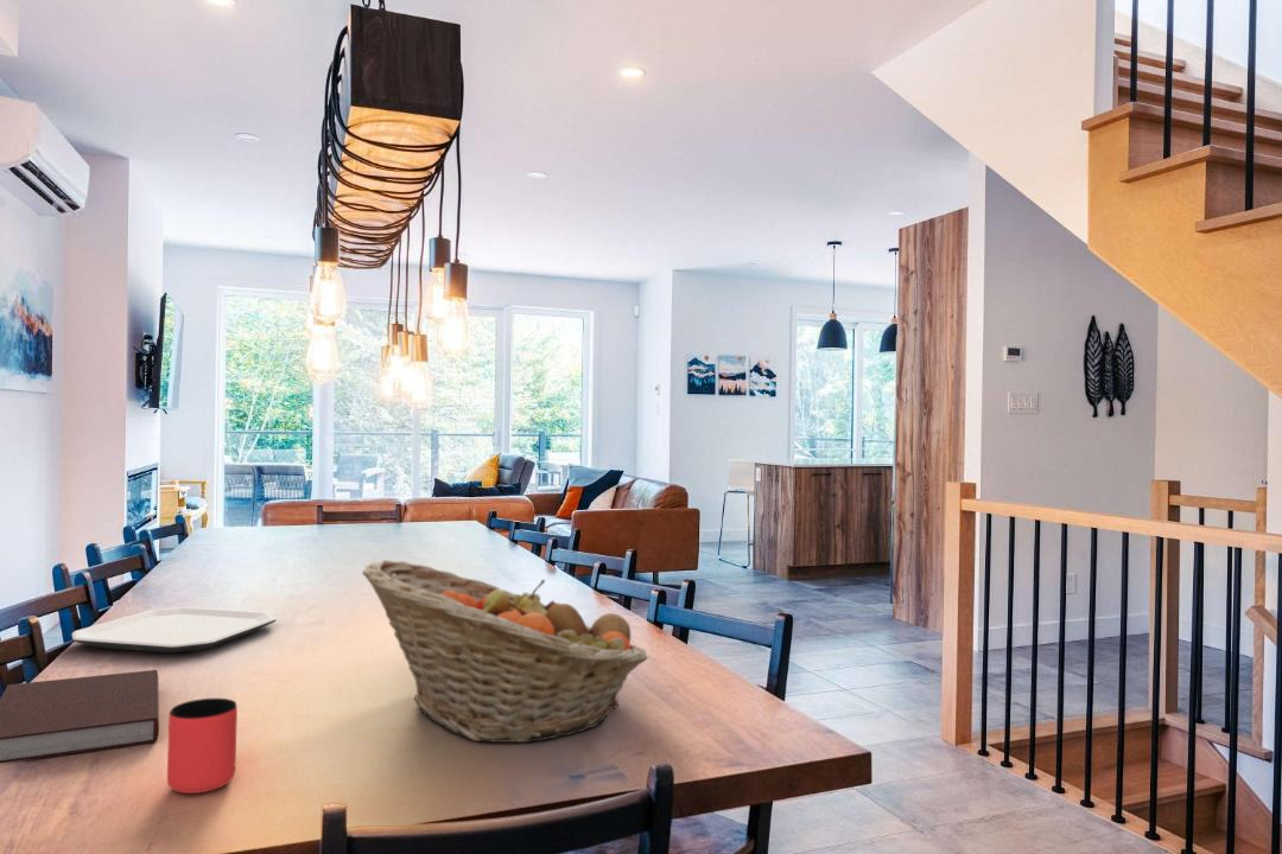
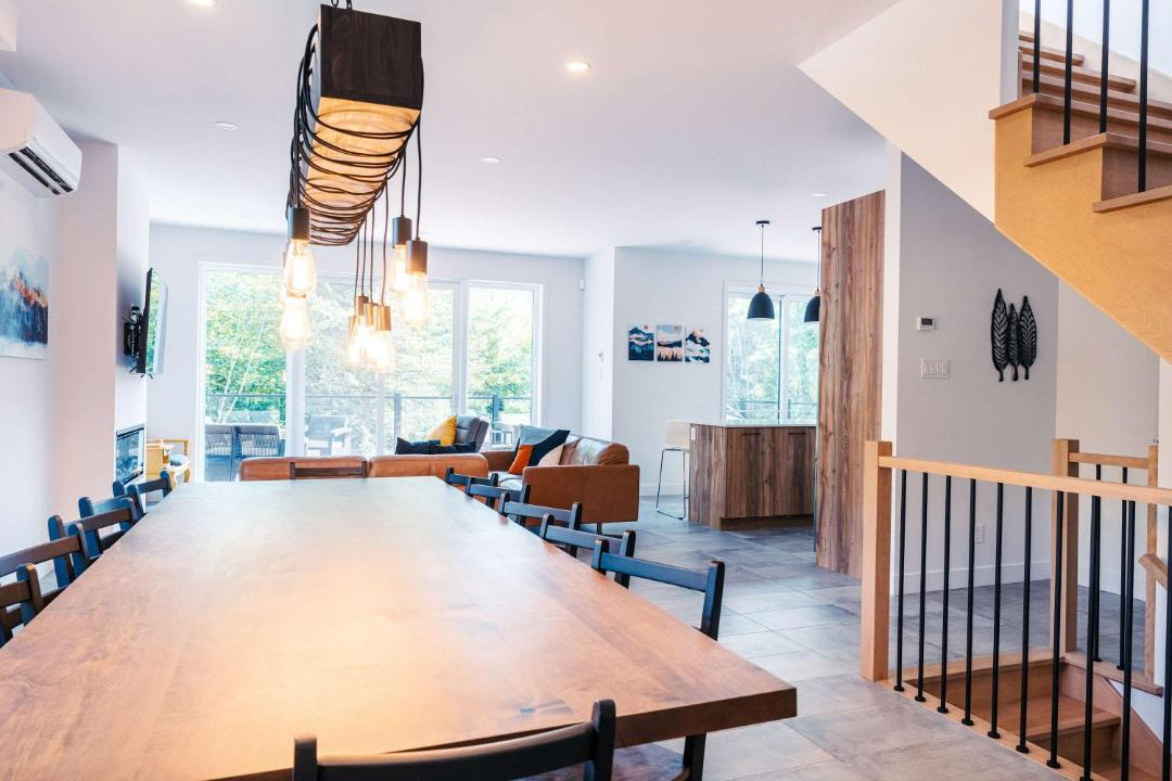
- plate [70,606,278,654]
- cup [166,697,239,795]
- notebook [0,669,160,765]
- fruit basket [361,559,649,744]
